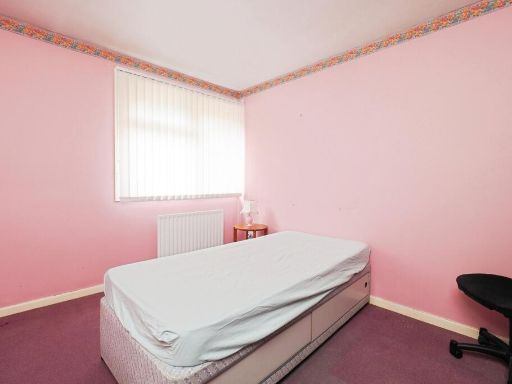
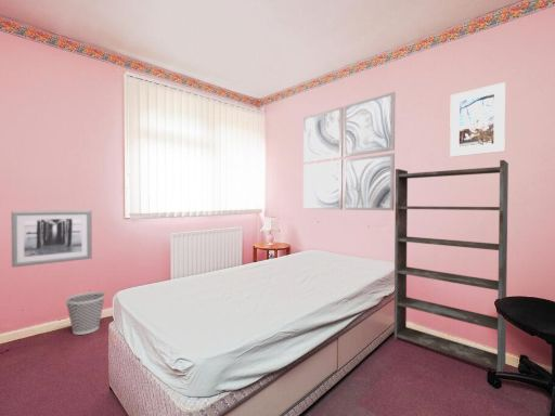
+ wall art [302,91,396,211]
+ wastebasket [64,290,106,336]
+ wall art [11,209,93,269]
+ bookshelf [393,159,509,373]
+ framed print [449,81,506,158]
